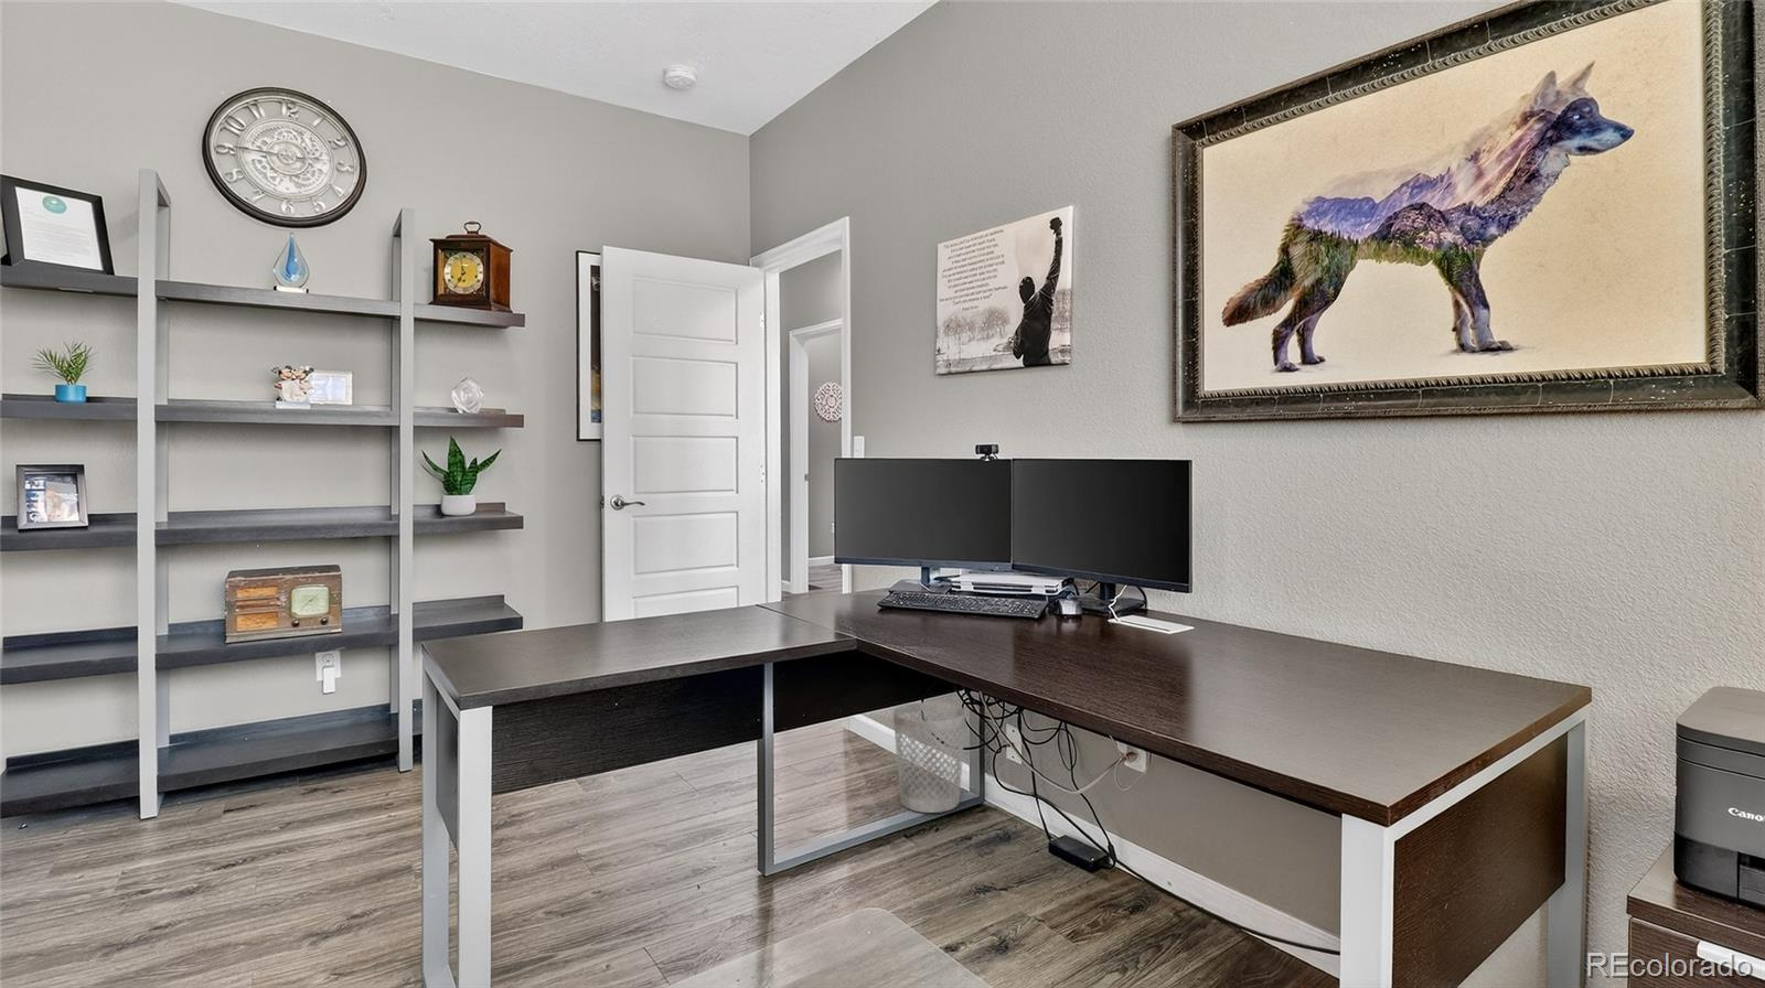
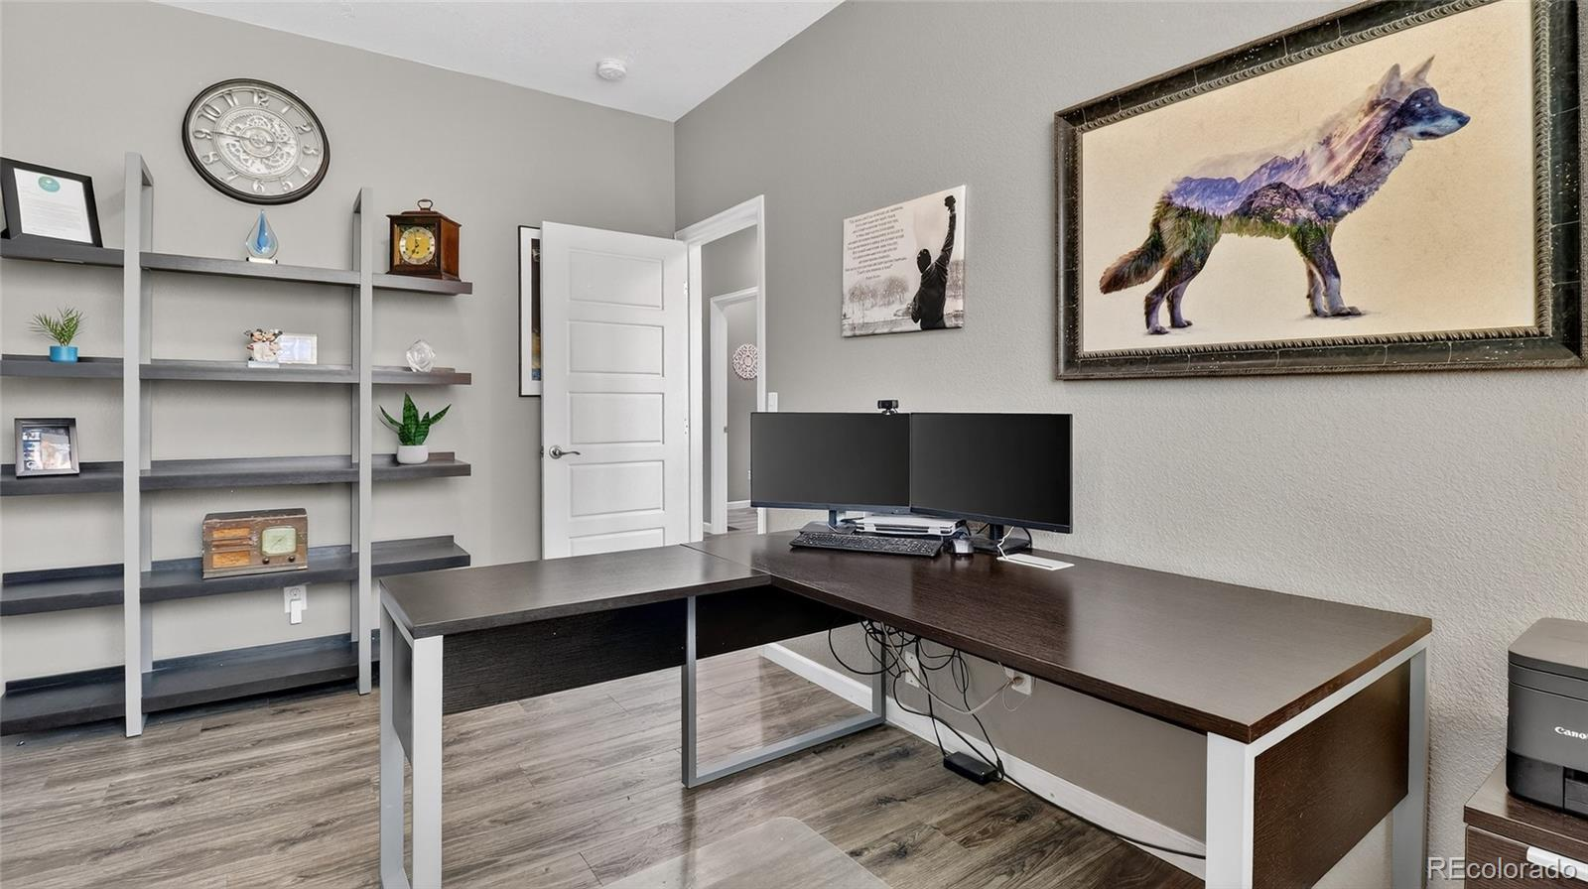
- wastebasket [892,702,967,813]
